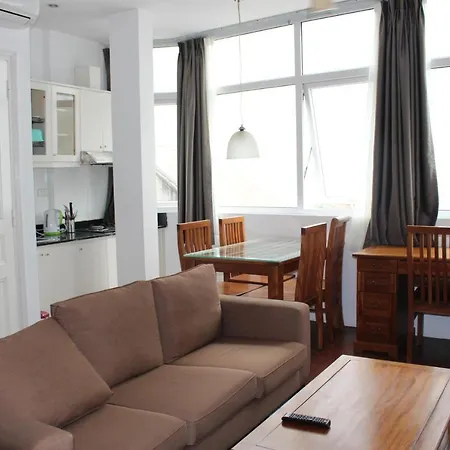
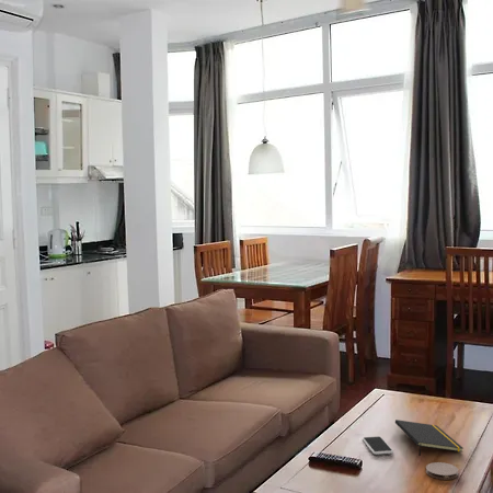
+ coaster [425,461,459,481]
+ notepad [394,419,465,457]
+ smartphone [362,435,394,456]
